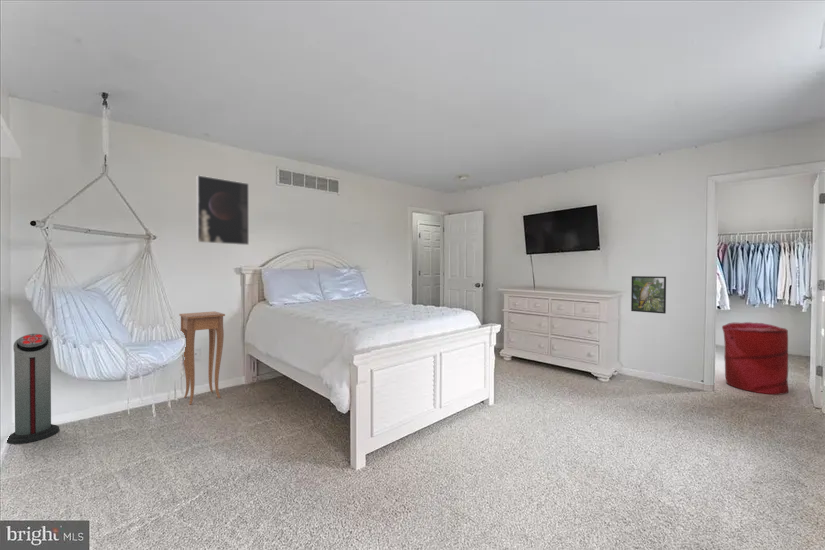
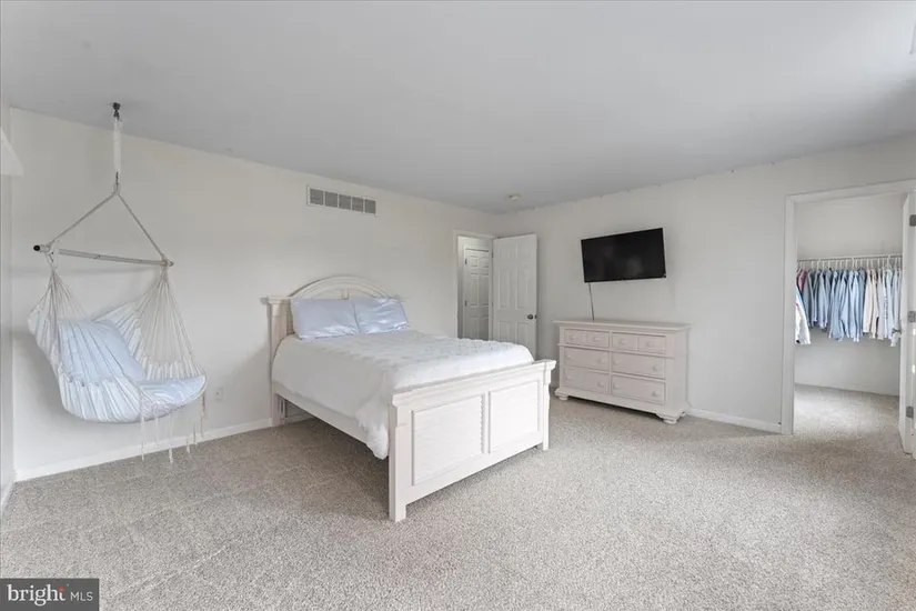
- air purifier [6,333,60,445]
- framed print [630,275,667,315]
- laundry hamper [721,321,789,396]
- side table [178,310,226,406]
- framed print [196,174,250,246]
